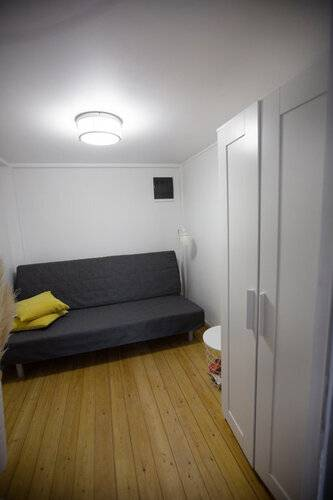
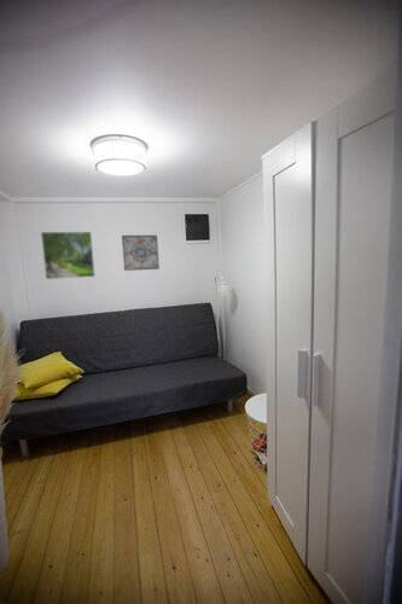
+ wall art [121,234,161,272]
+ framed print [40,231,97,280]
